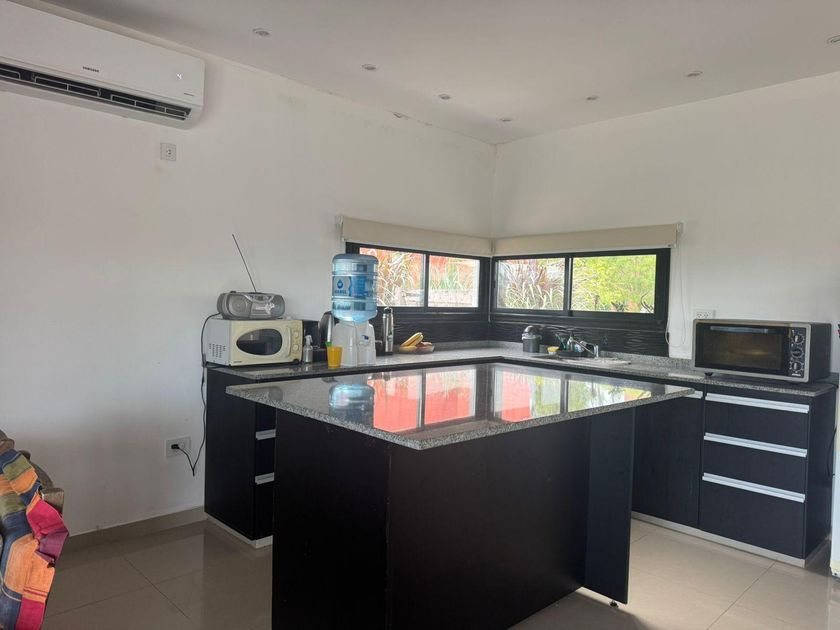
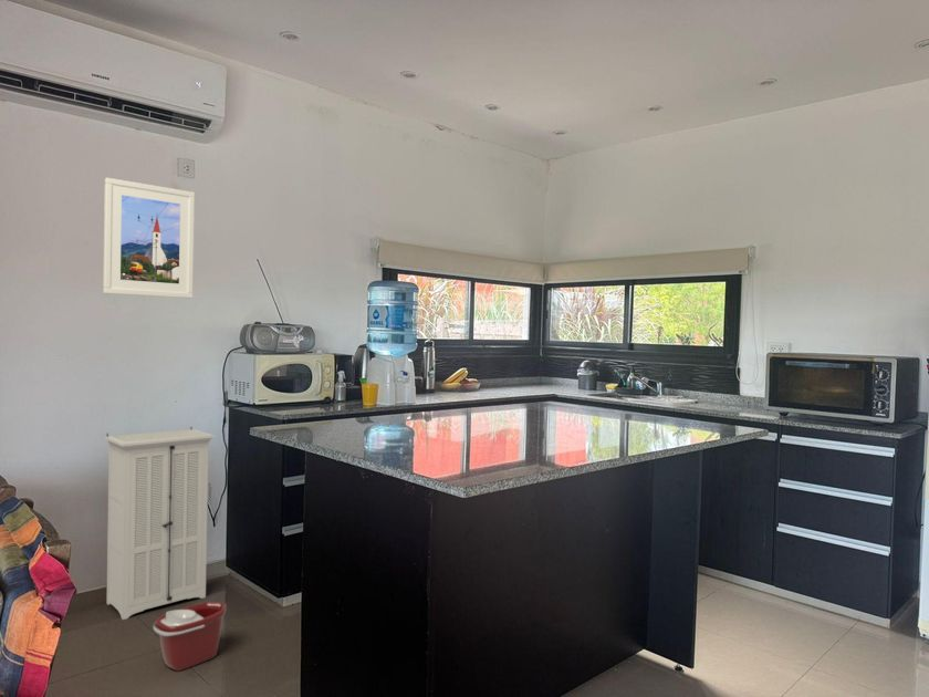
+ bucket [153,601,228,673]
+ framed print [102,177,196,300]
+ storage cabinet [103,425,217,621]
